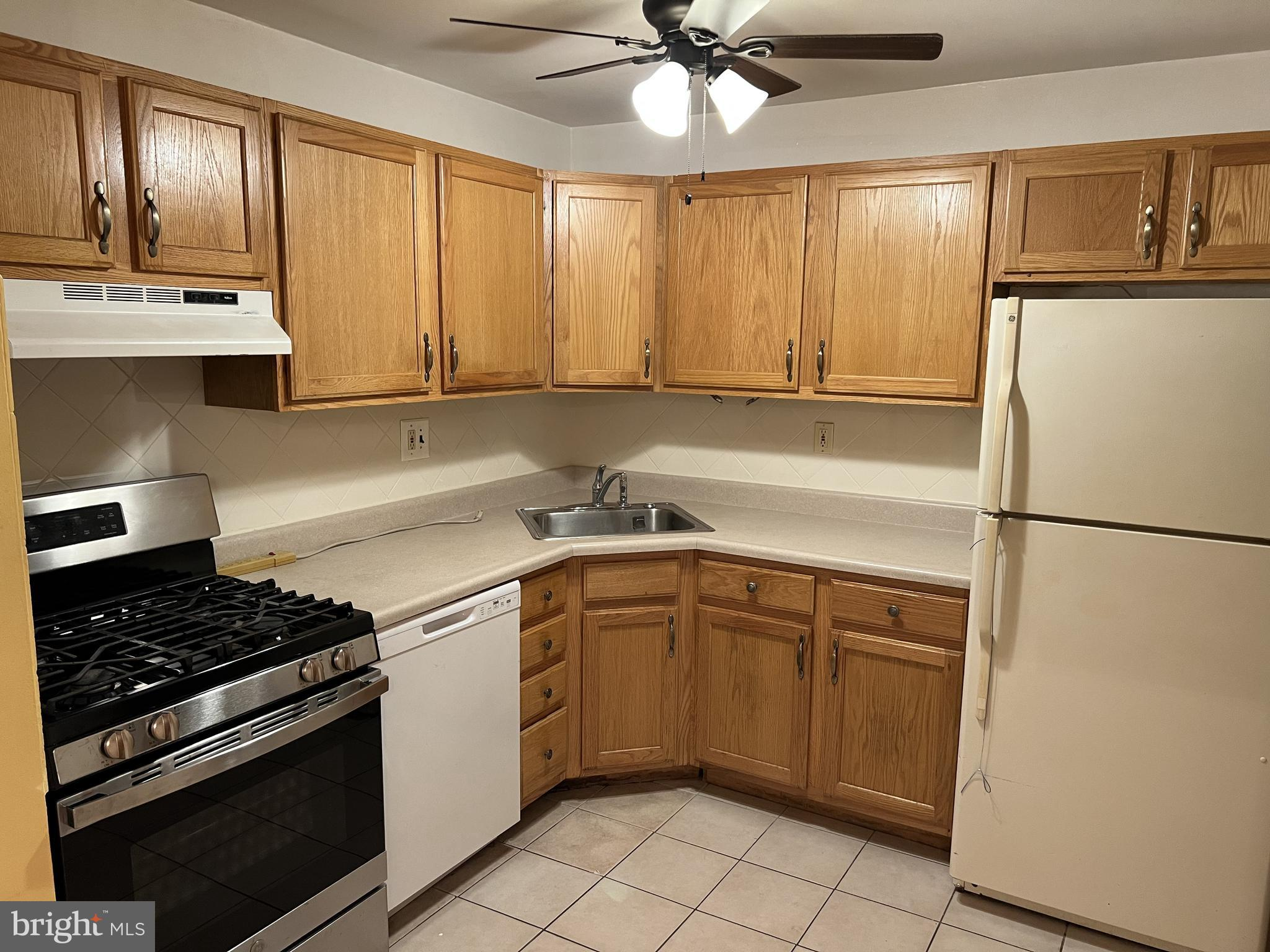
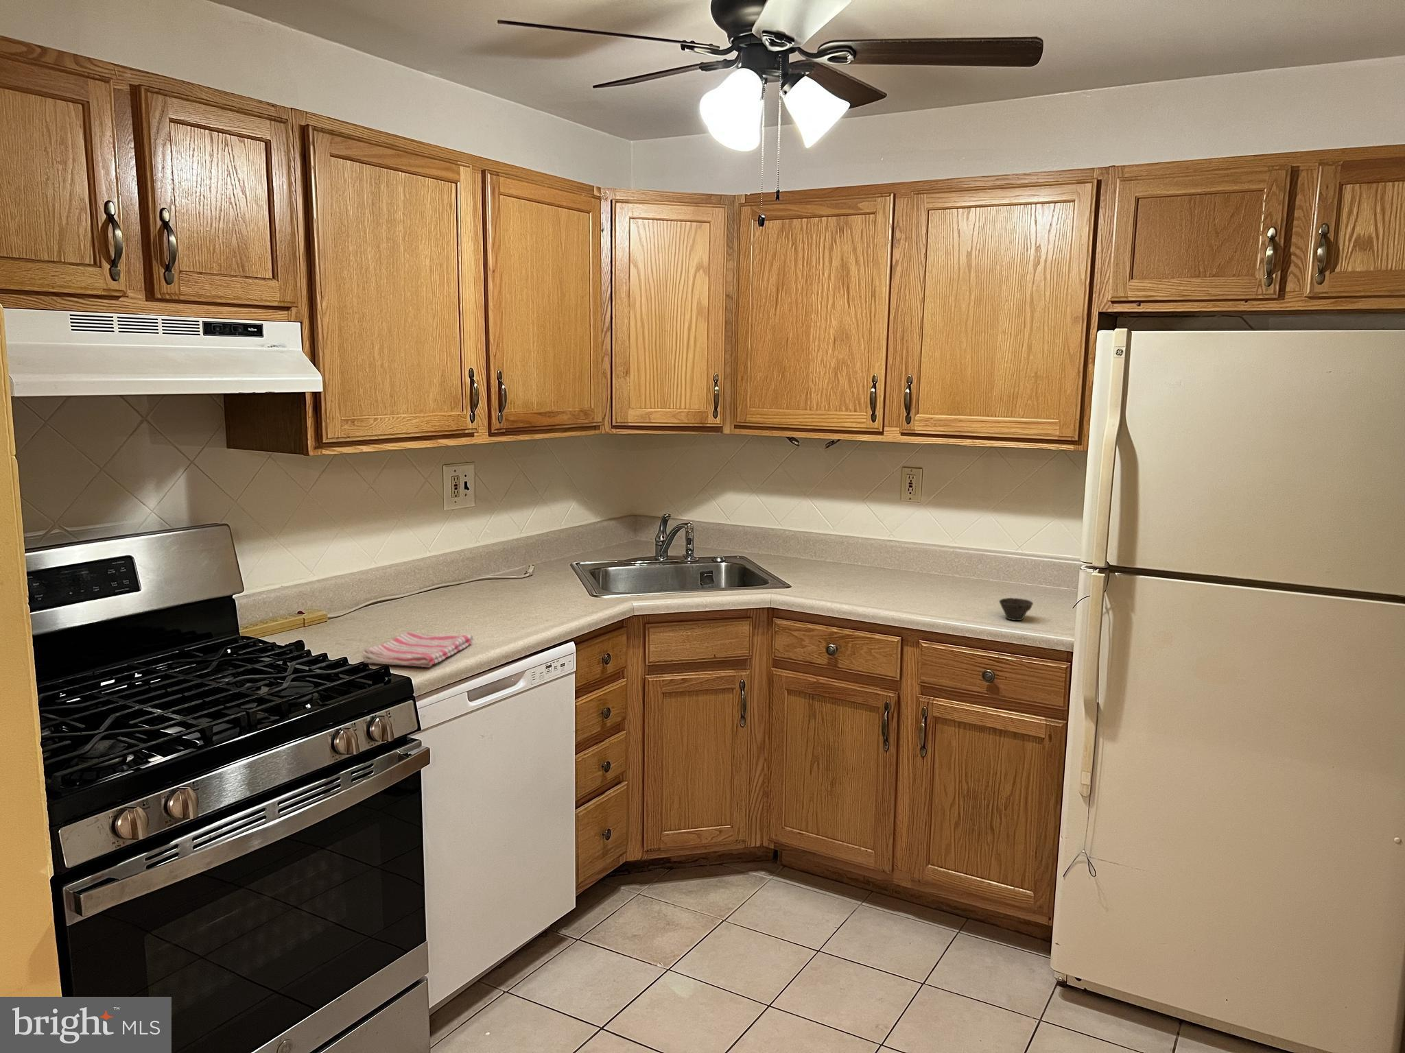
+ cup [998,597,1034,622]
+ dish towel [362,632,475,668]
